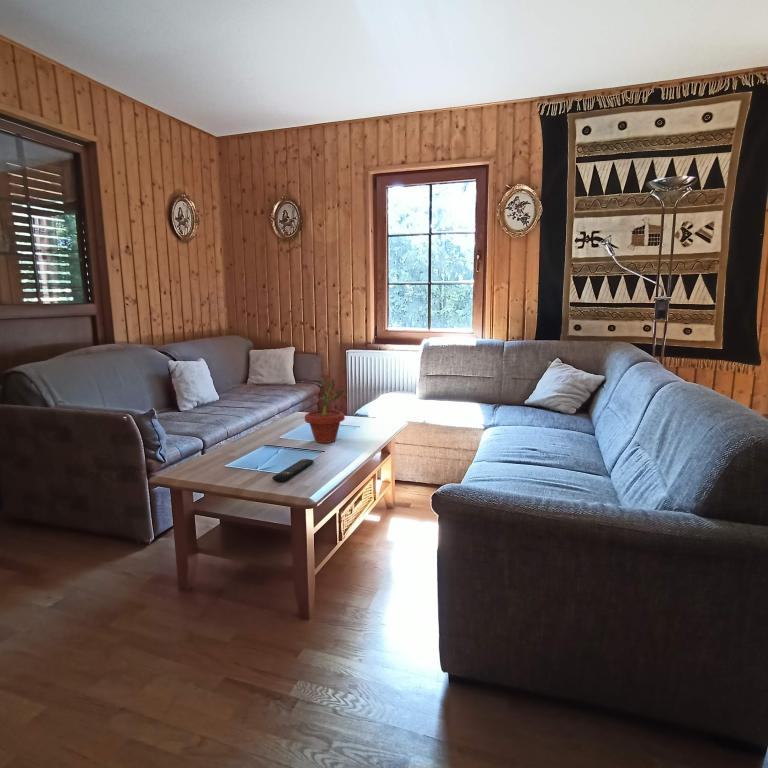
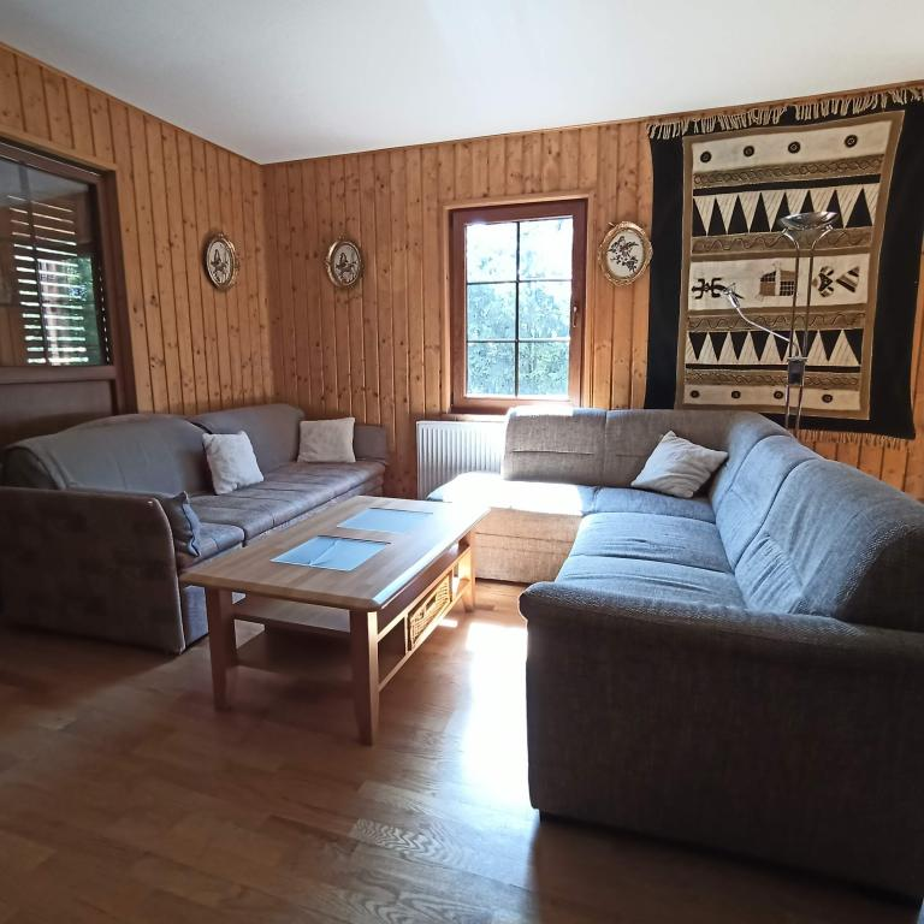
- remote control [271,458,315,482]
- potted plant [304,377,347,444]
